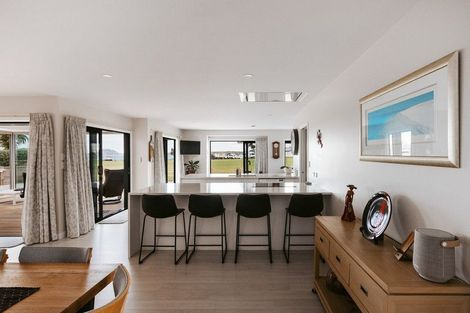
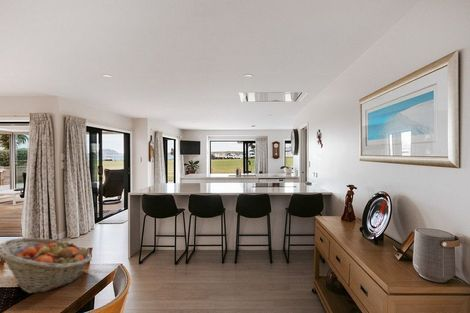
+ fruit basket [0,237,93,294]
